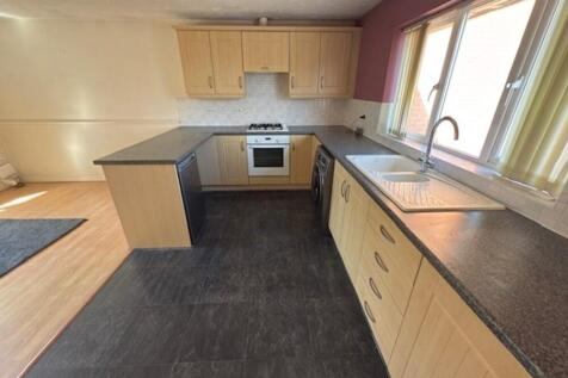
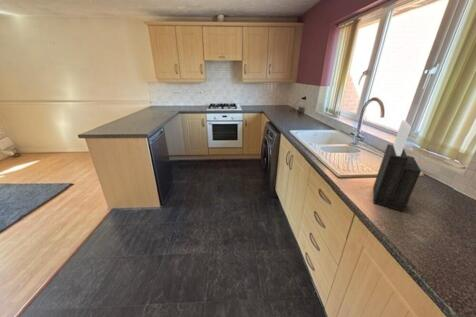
+ knife block [372,119,422,213]
